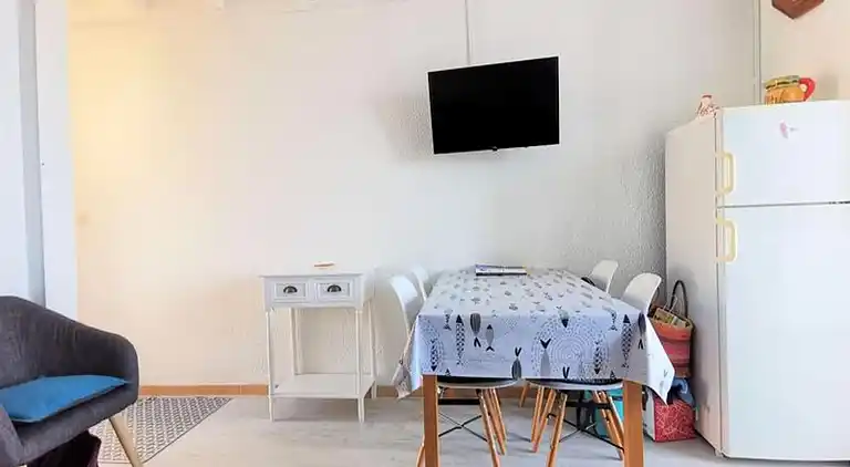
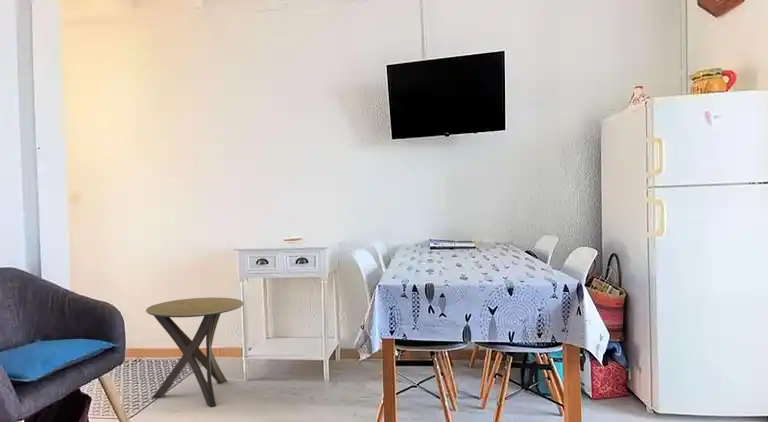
+ side table [145,297,244,407]
